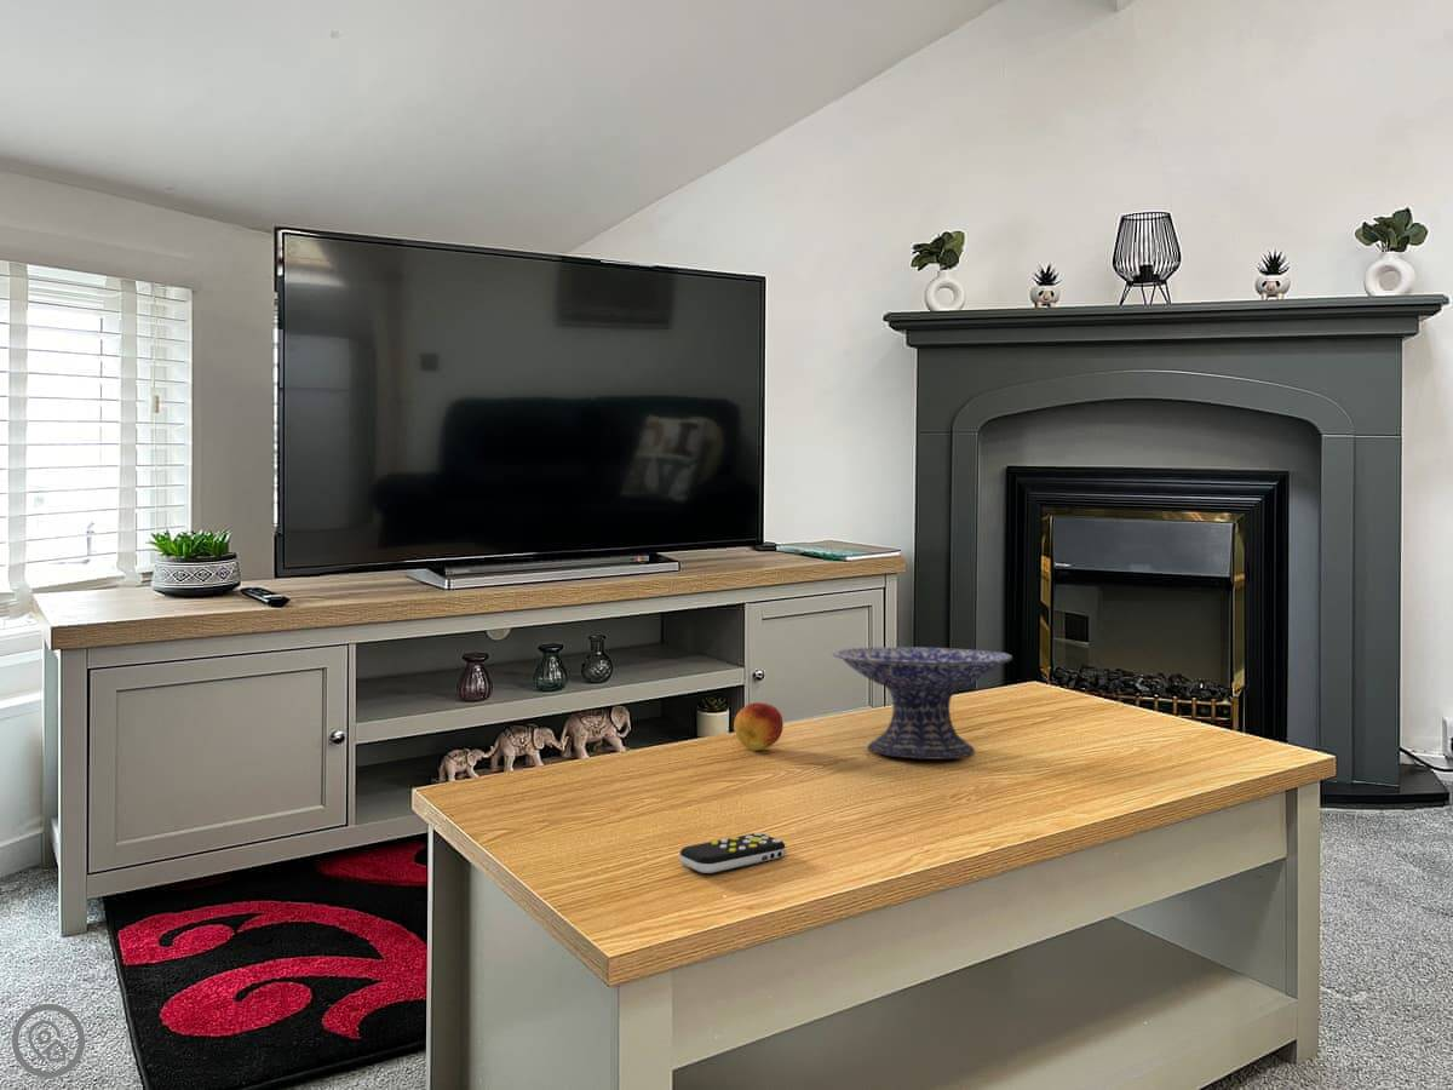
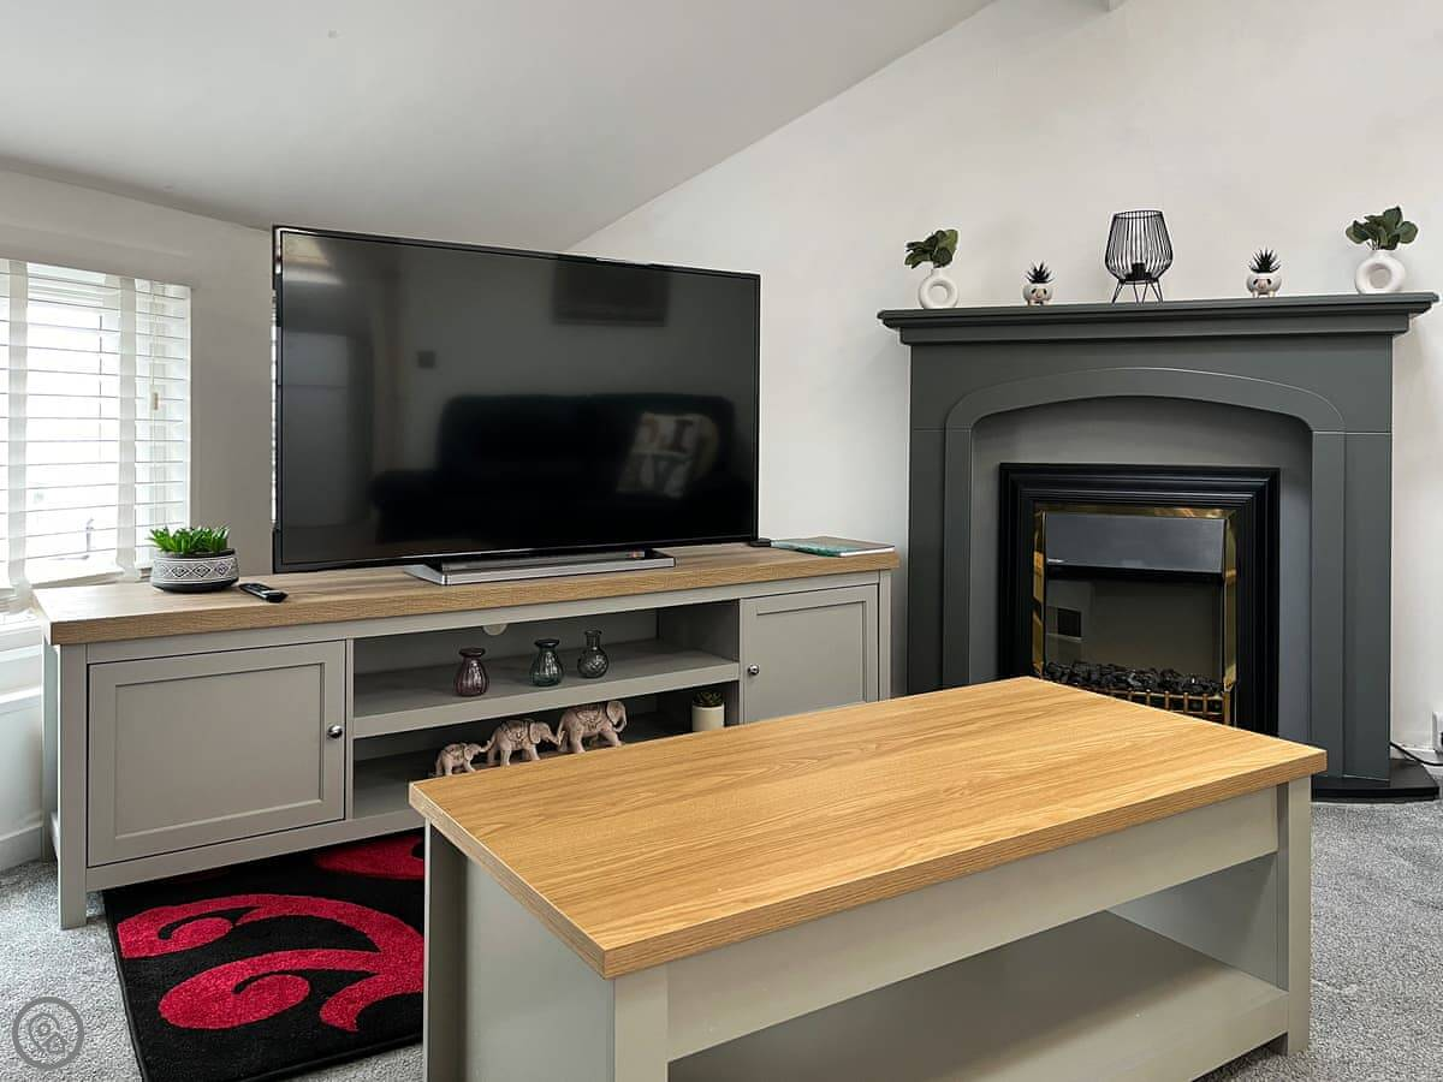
- remote control [679,831,786,874]
- fruit [733,701,785,752]
- decorative bowl [832,646,1013,761]
